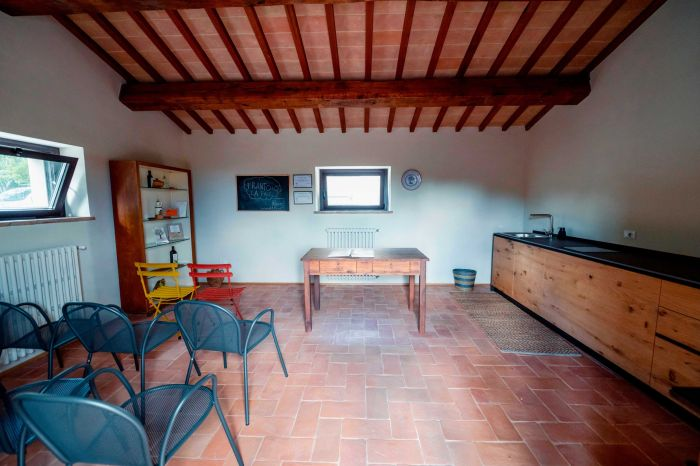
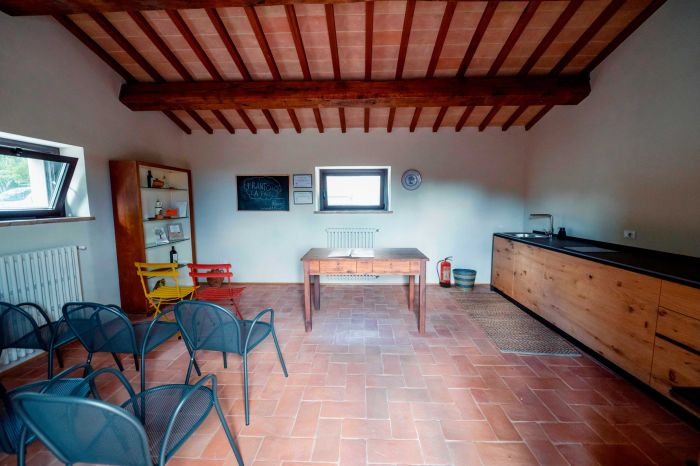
+ fire extinguisher [436,256,453,289]
